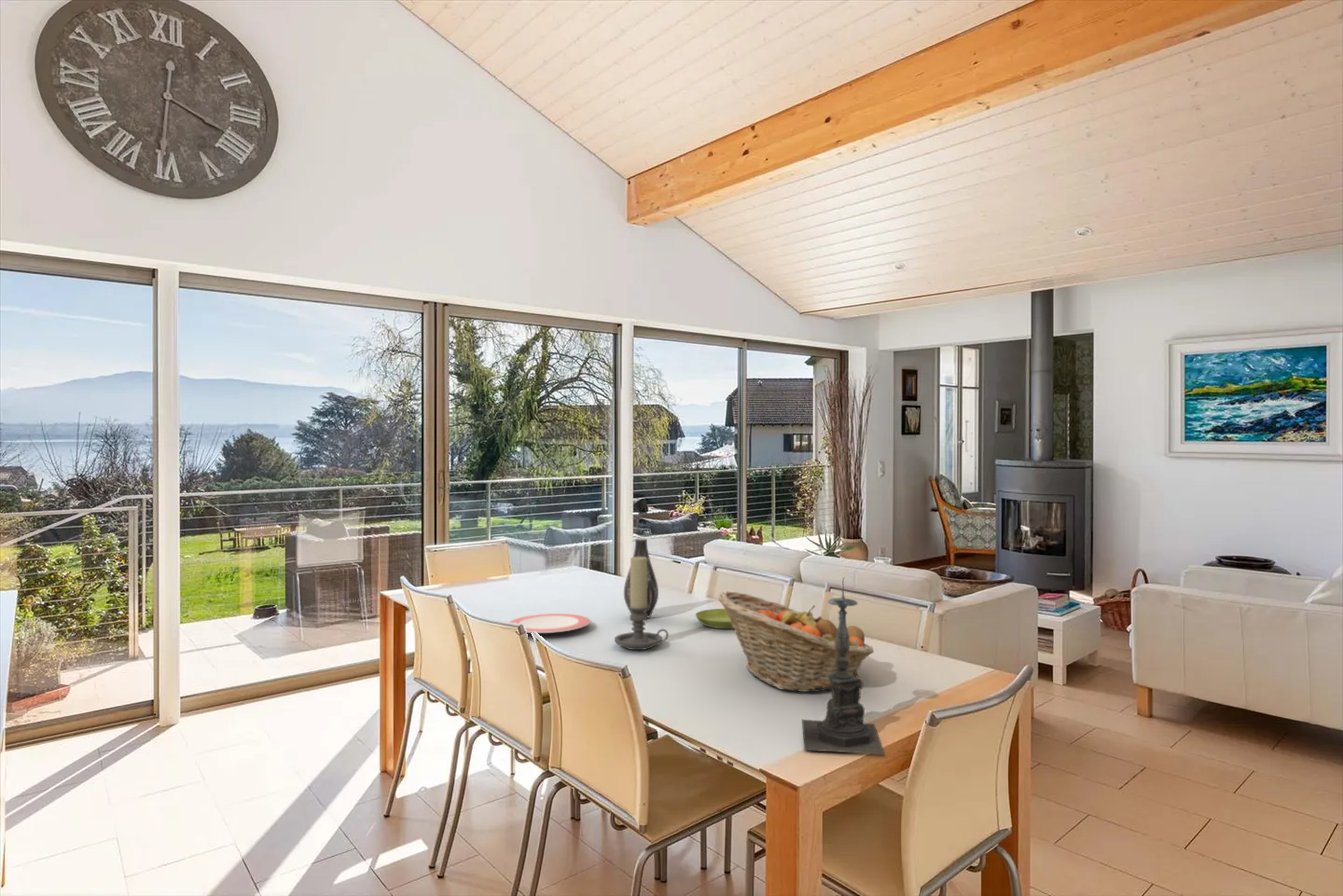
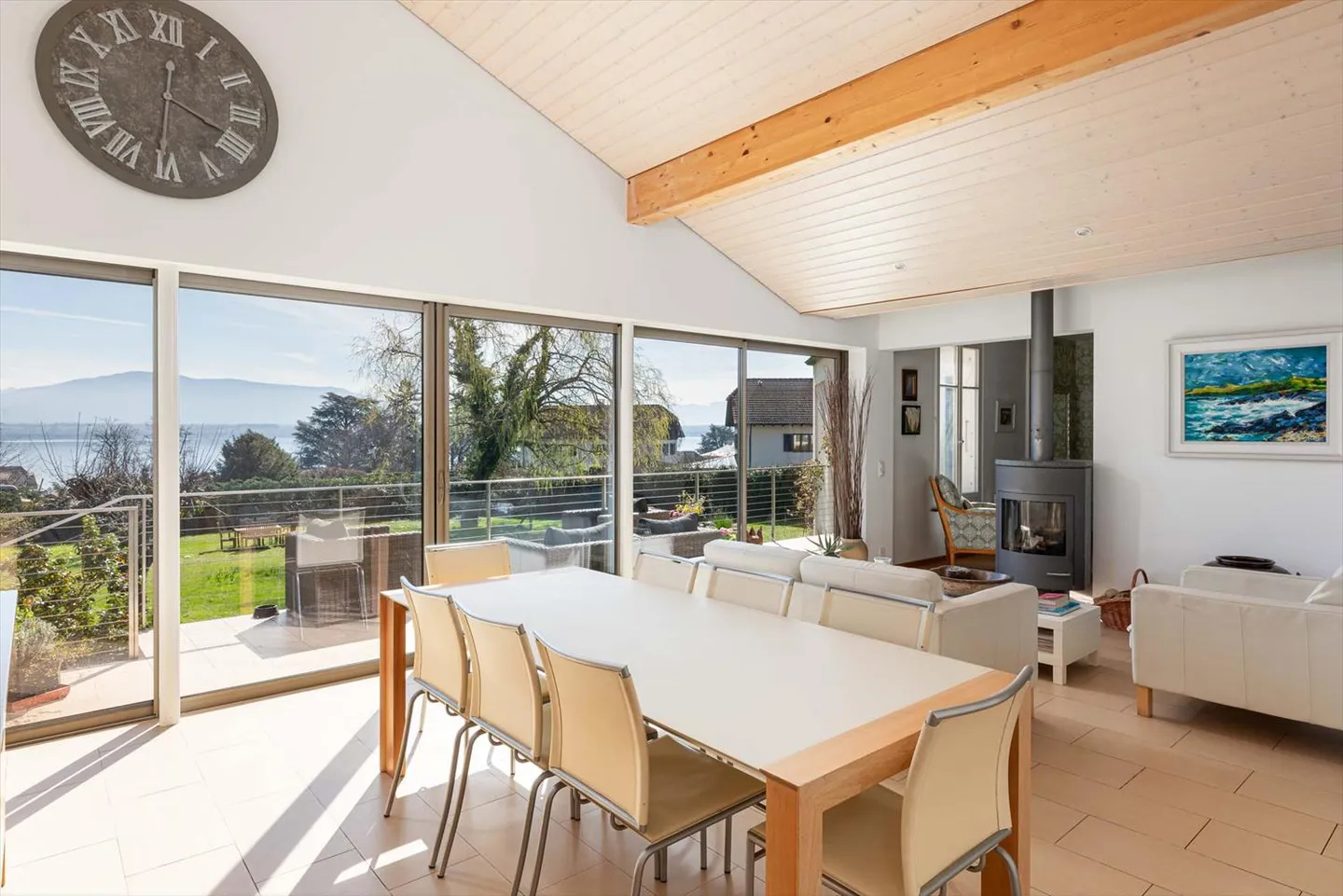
- vase [623,537,659,618]
- fruit basket [717,590,875,693]
- saucer [694,608,734,629]
- plate [508,613,591,634]
- candle holder [614,556,670,651]
- candle holder [801,576,885,755]
